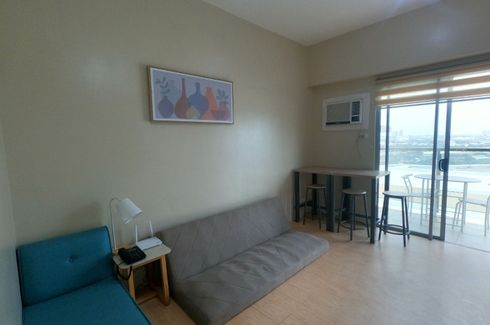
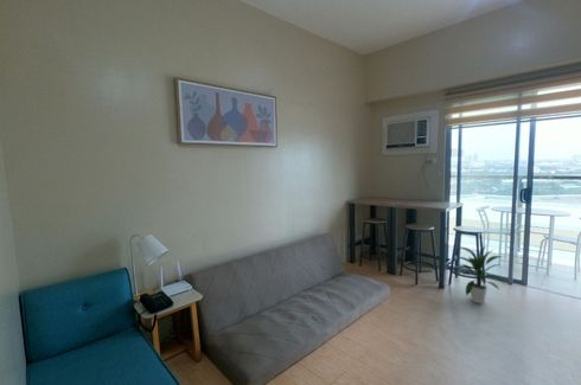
+ indoor plant [454,244,505,306]
